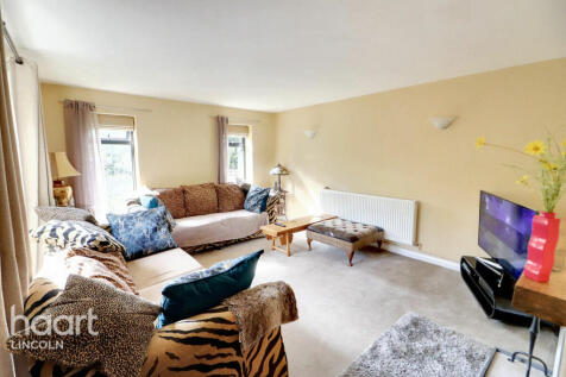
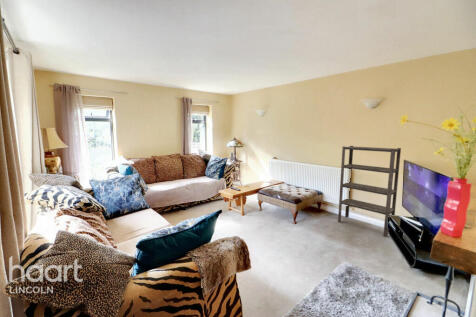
+ shelving unit [337,145,402,238]
